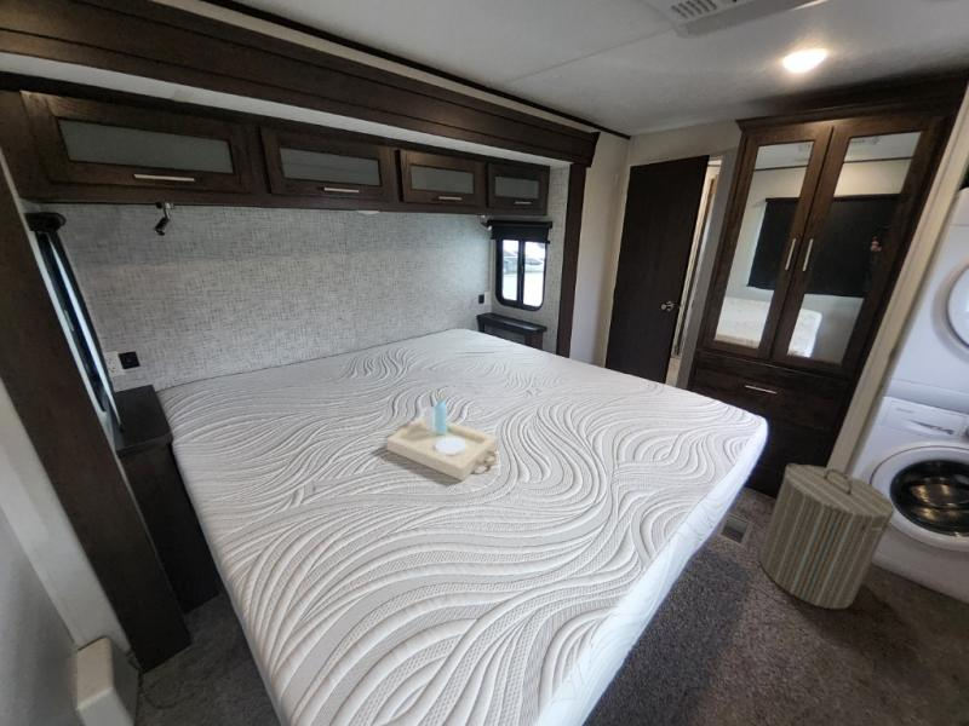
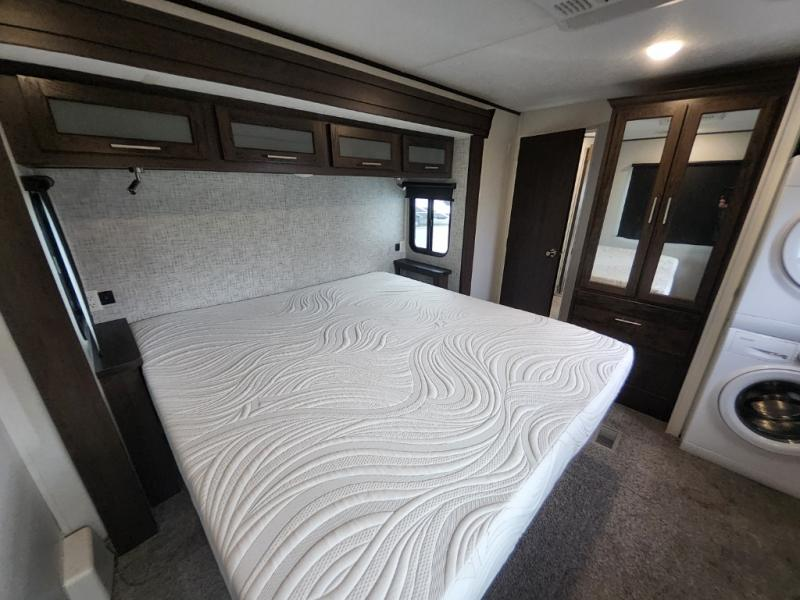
- serving tray [385,398,499,482]
- laundry hamper [758,462,899,610]
